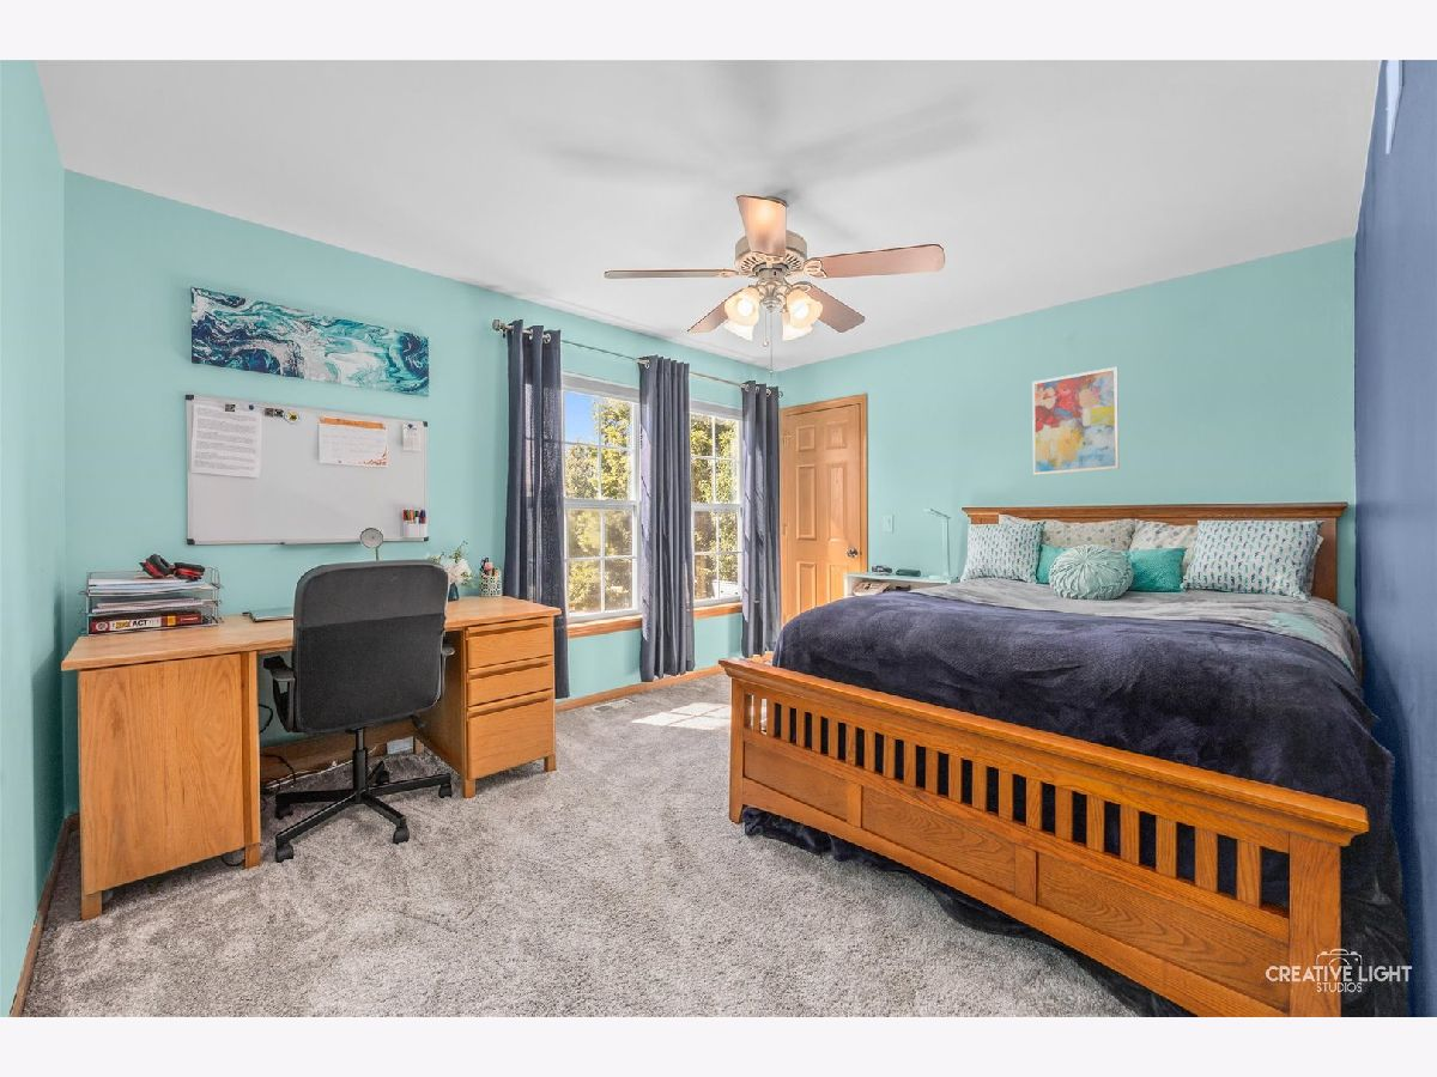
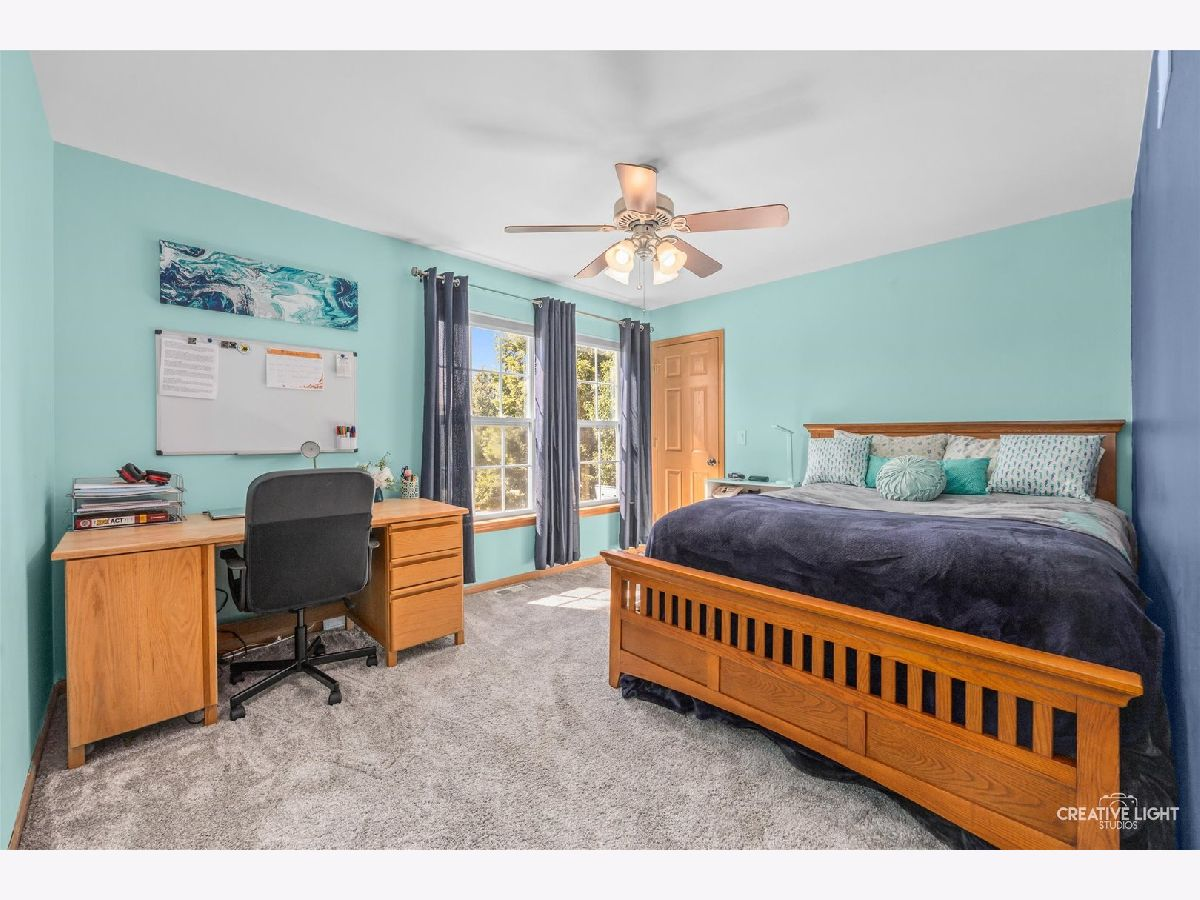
- wall art [1031,366,1120,476]
